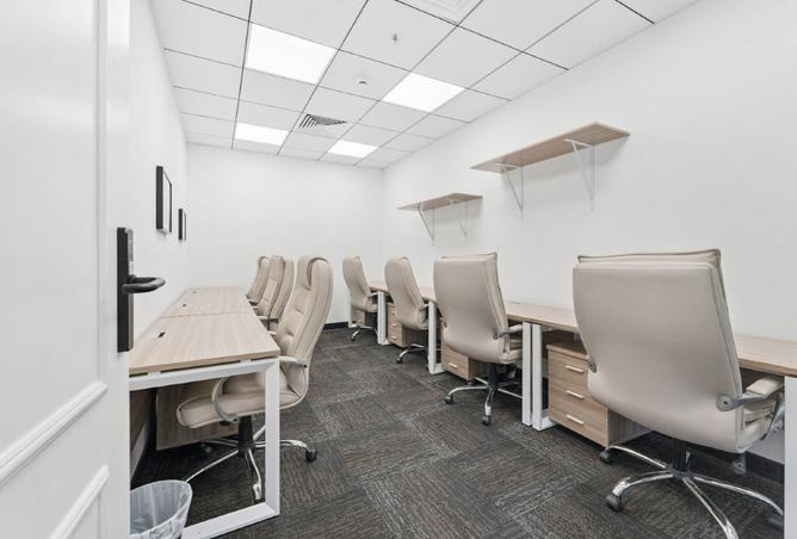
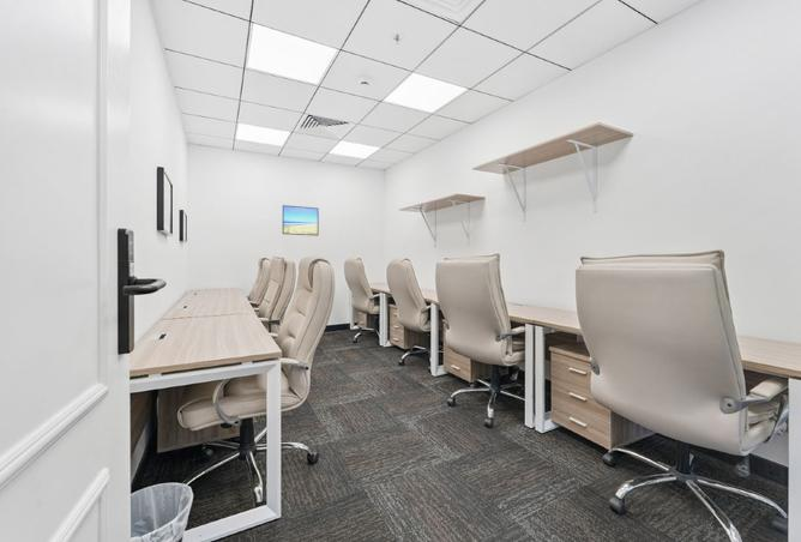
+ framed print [282,204,320,237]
